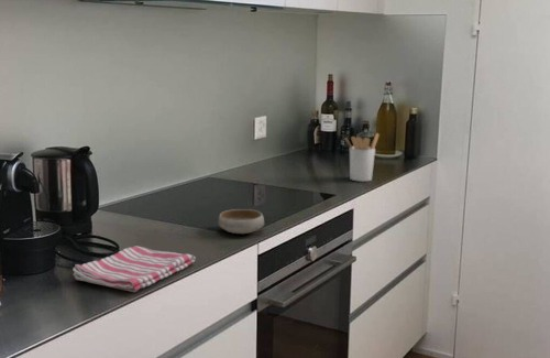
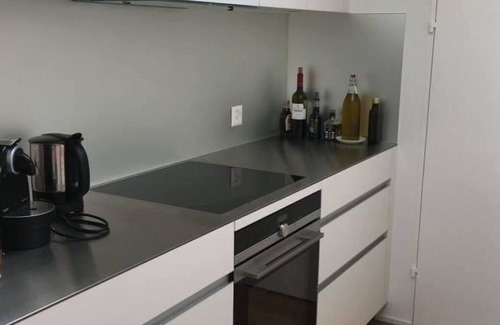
- dish towel [72,245,197,293]
- utensil holder [343,132,381,183]
- bowl [218,208,265,235]
